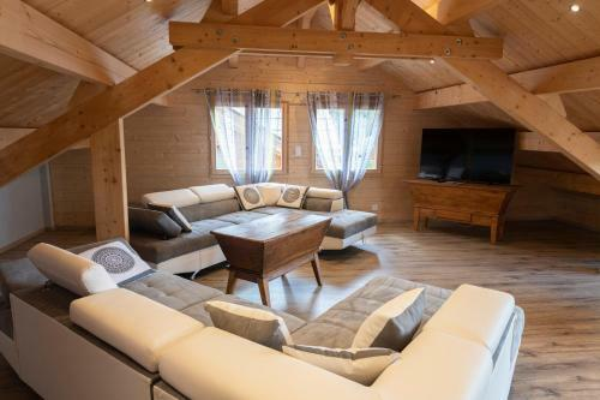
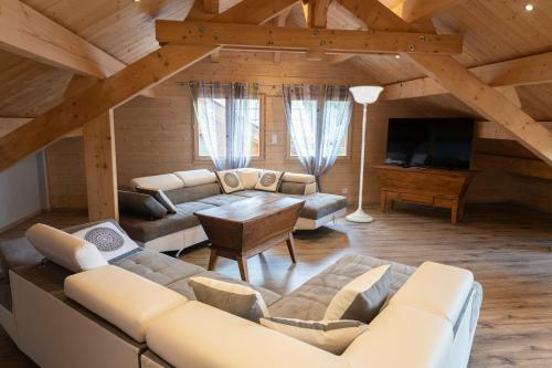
+ floor lamp [344,85,384,223]
